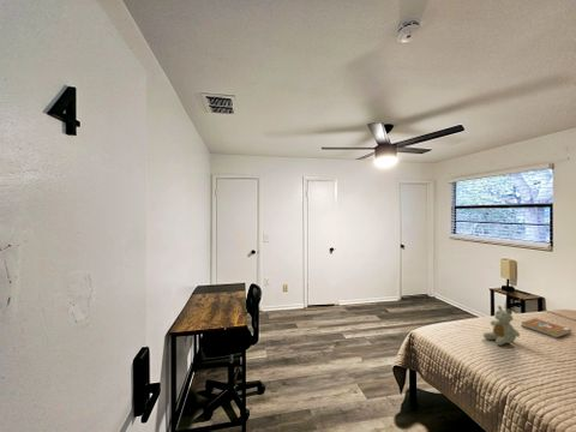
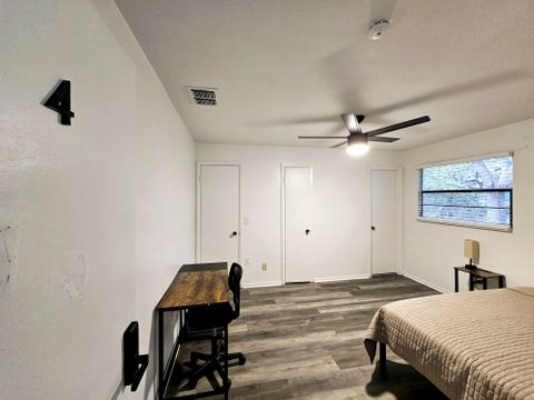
- book [520,317,572,338]
- stuffed bear [482,305,521,347]
